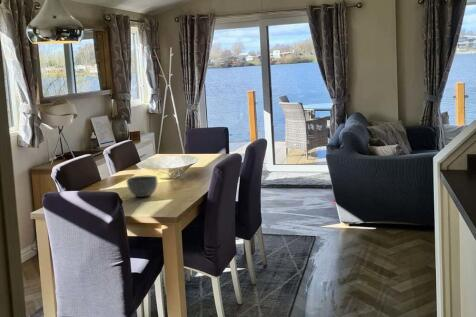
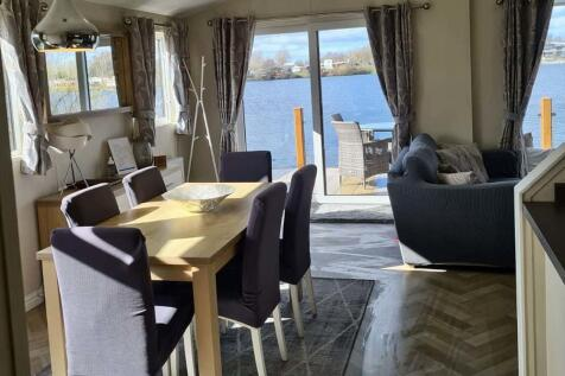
- bowl [126,175,158,198]
